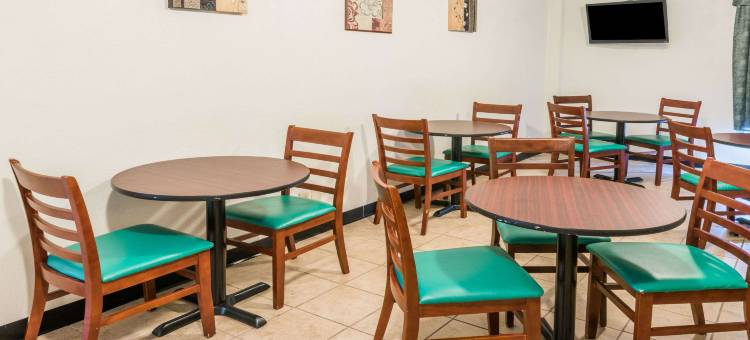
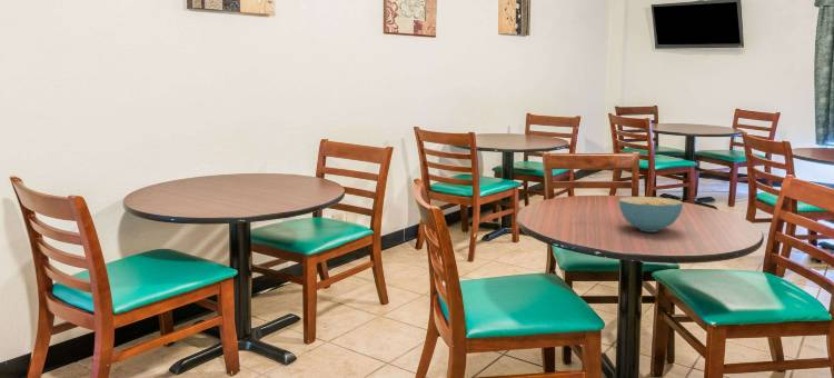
+ cereal bowl [618,196,684,233]
